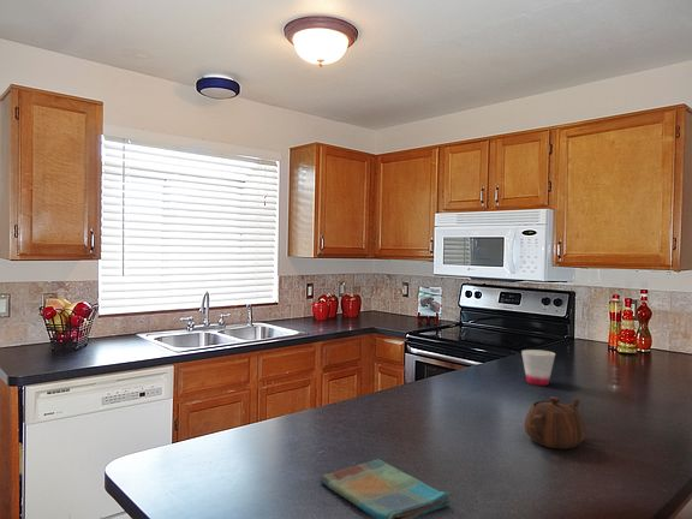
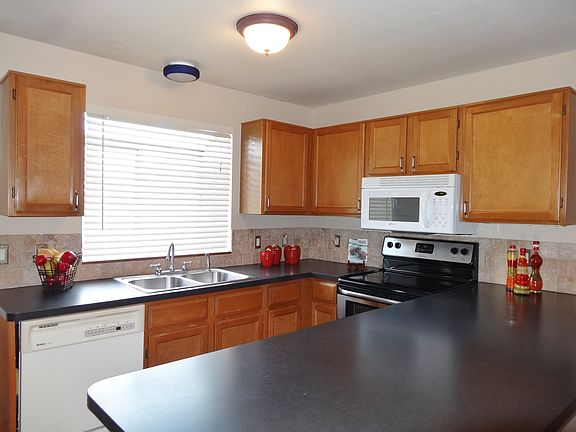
- teapot [523,395,587,451]
- dish towel [320,458,453,519]
- cup [520,348,556,387]
